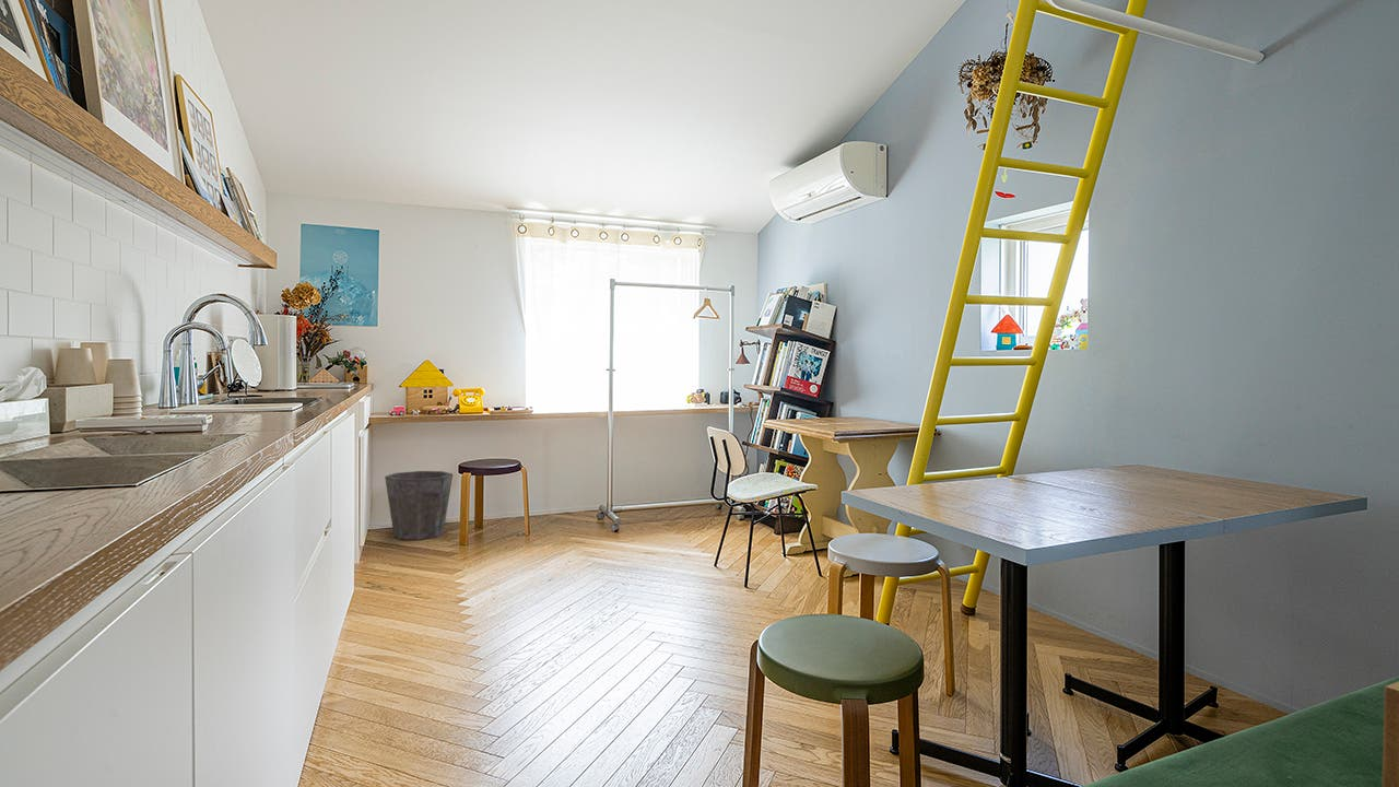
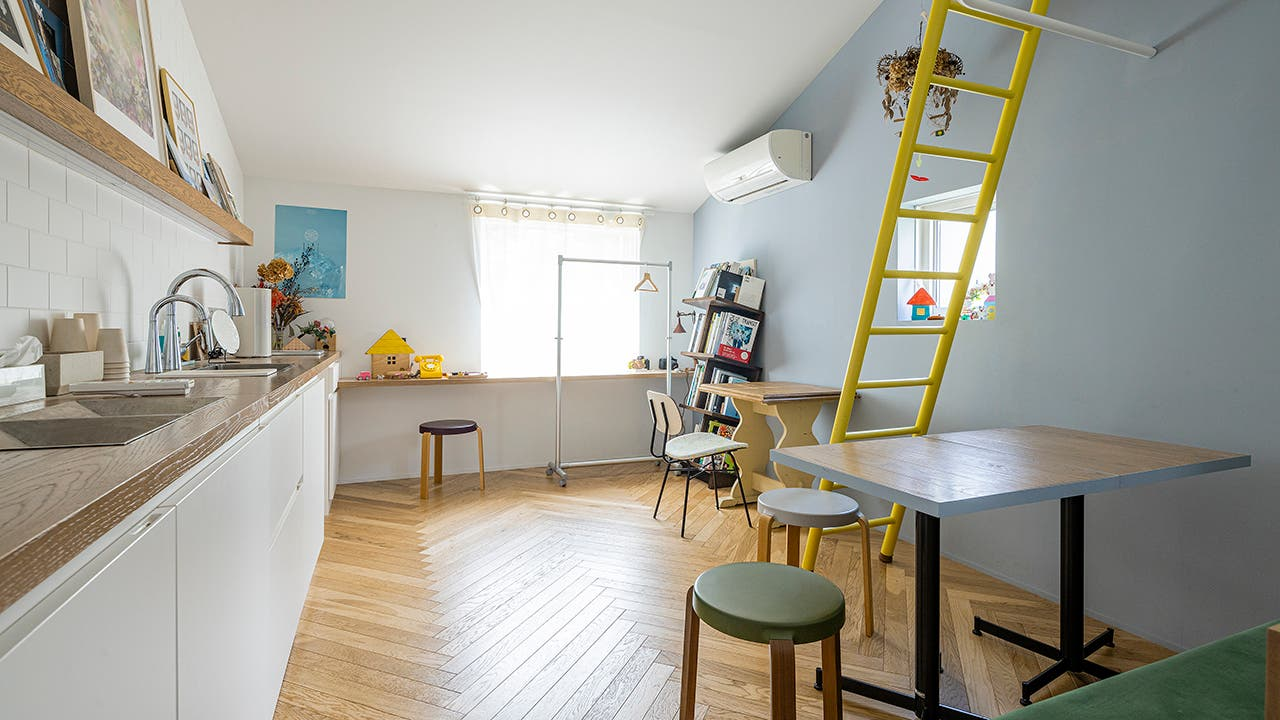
- waste bin [384,470,454,540]
